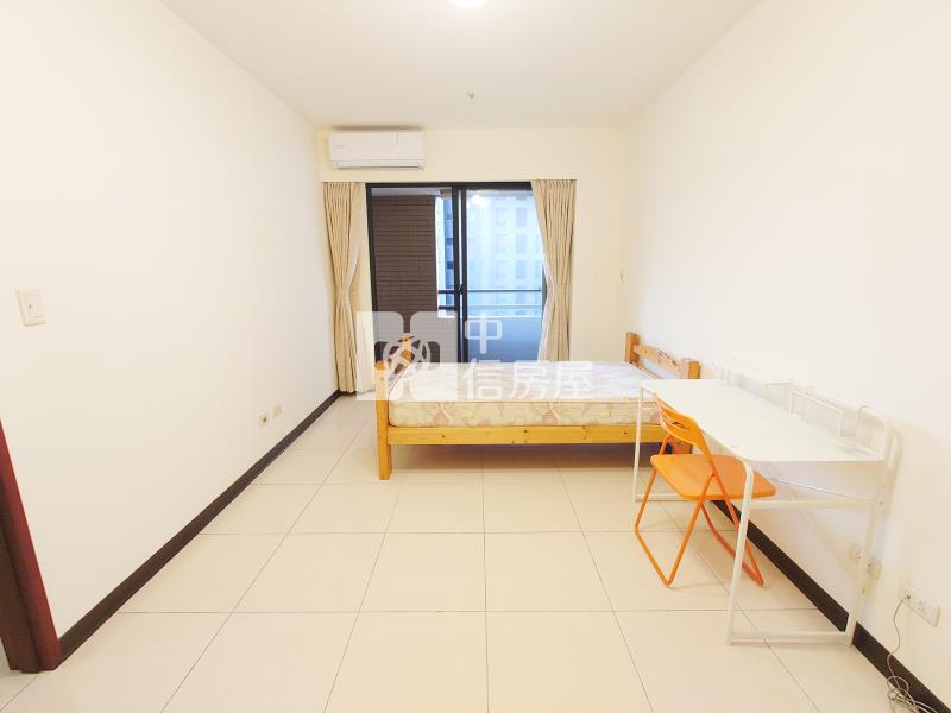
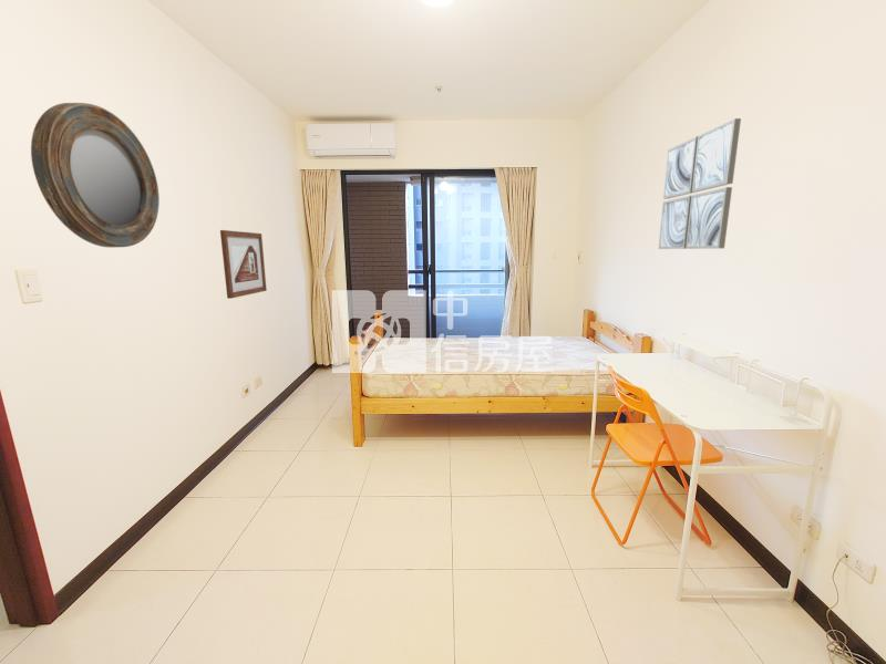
+ home mirror [30,102,161,249]
+ wall art [658,117,742,250]
+ picture frame [219,229,268,300]
